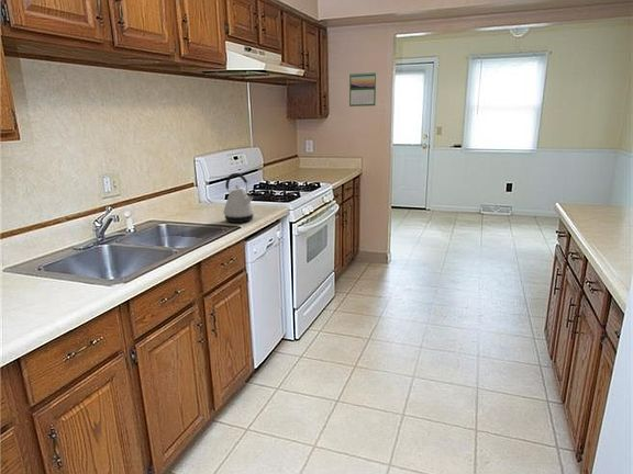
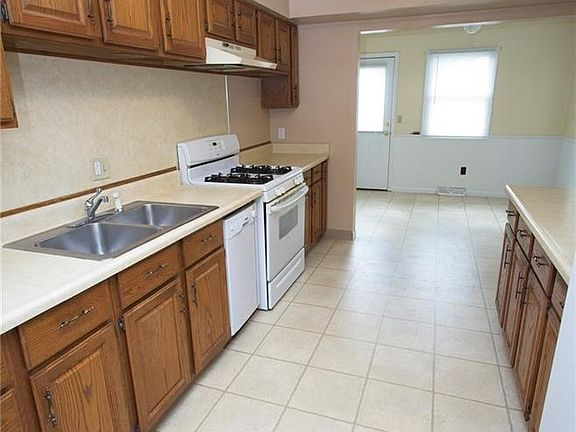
- kettle [223,172,255,224]
- calendar [348,71,377,108]
